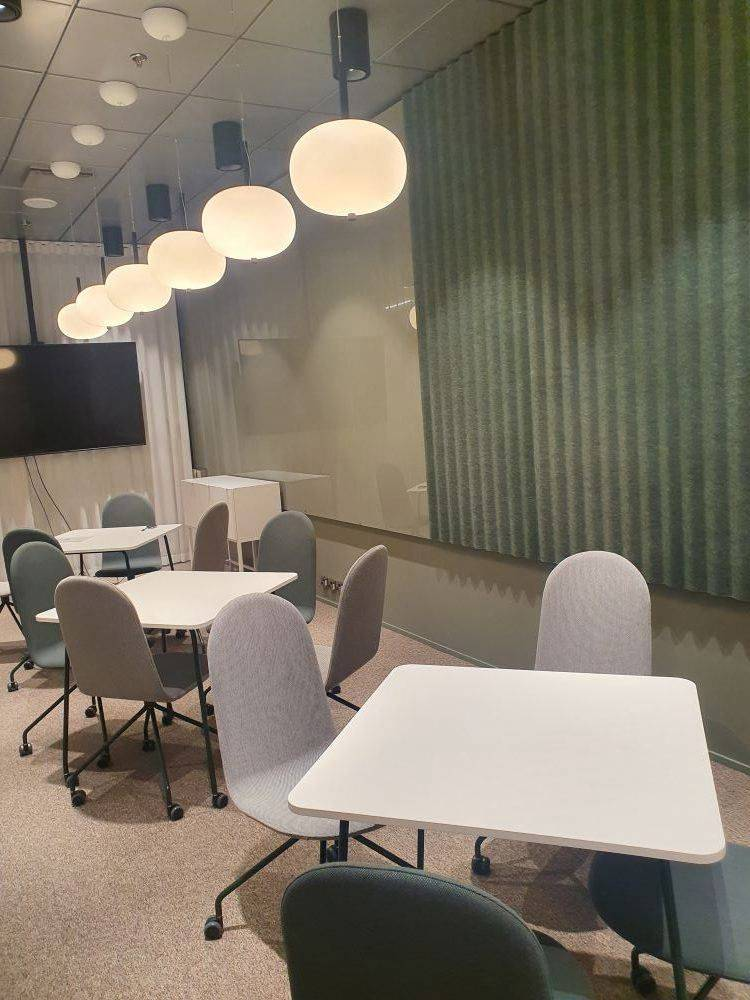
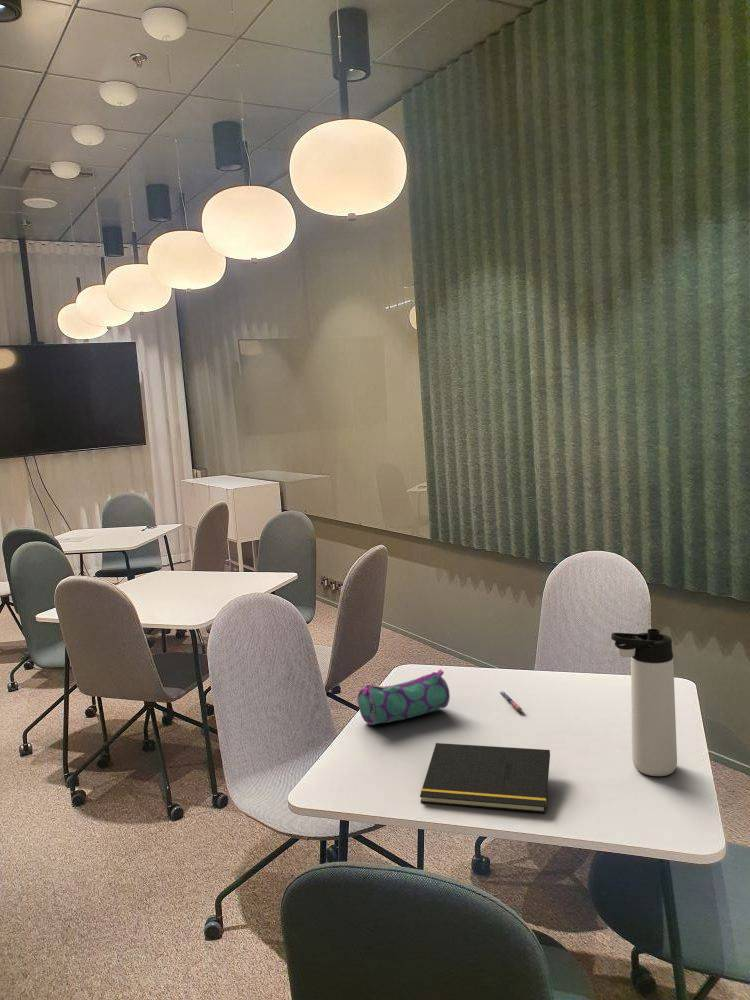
+ pencil case [357,668,451,726]
+ notepad [419,742,551,814]
+ thermos bottle [610,628,678,777]
+ pen [498,690,523,712]
